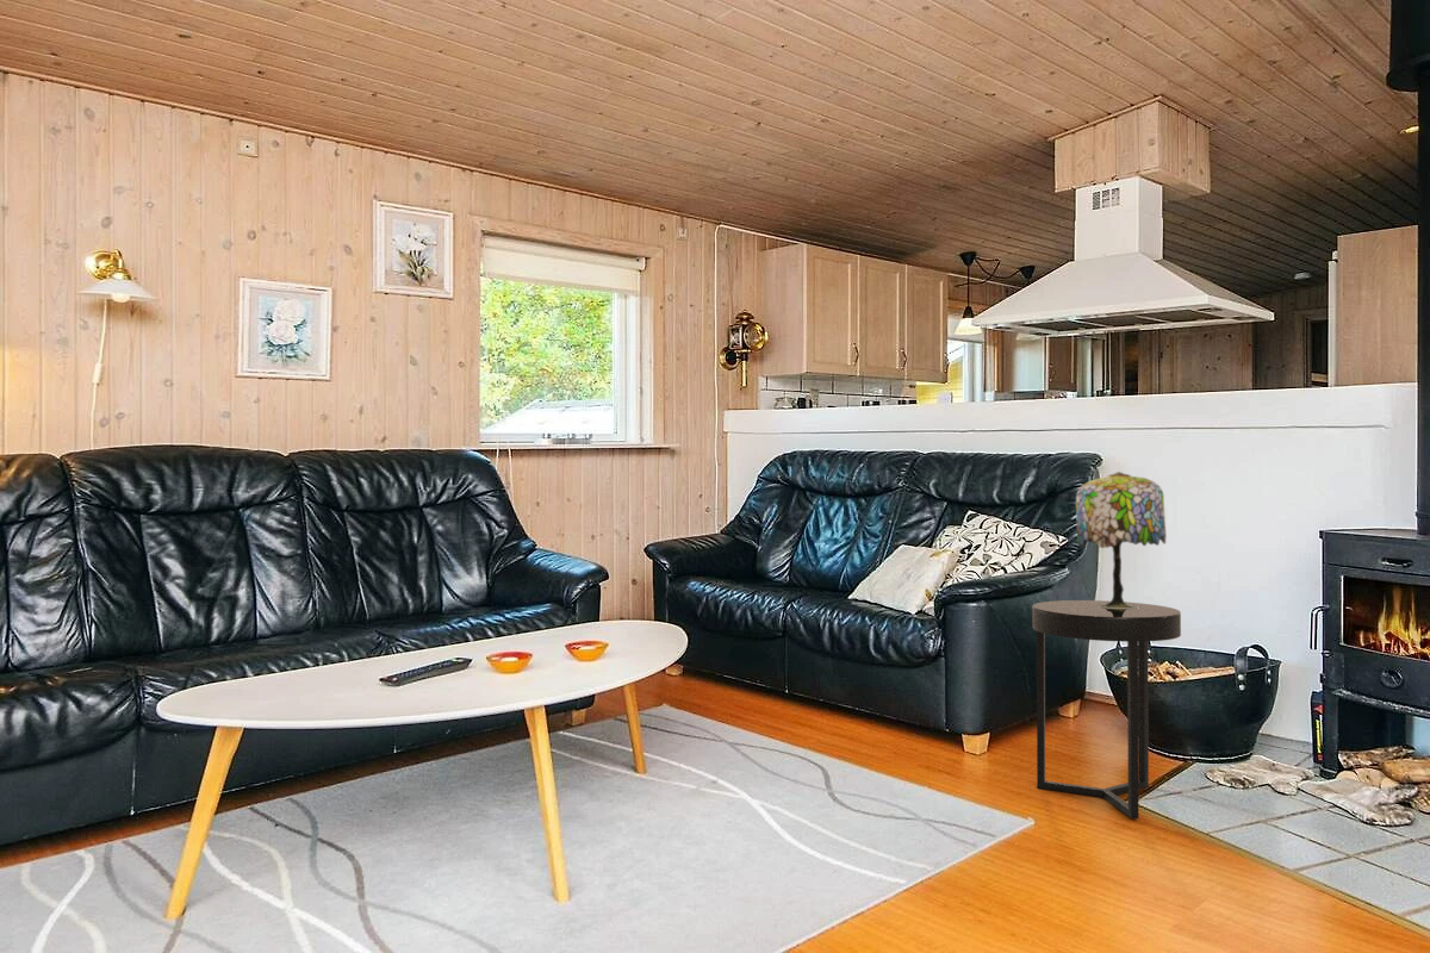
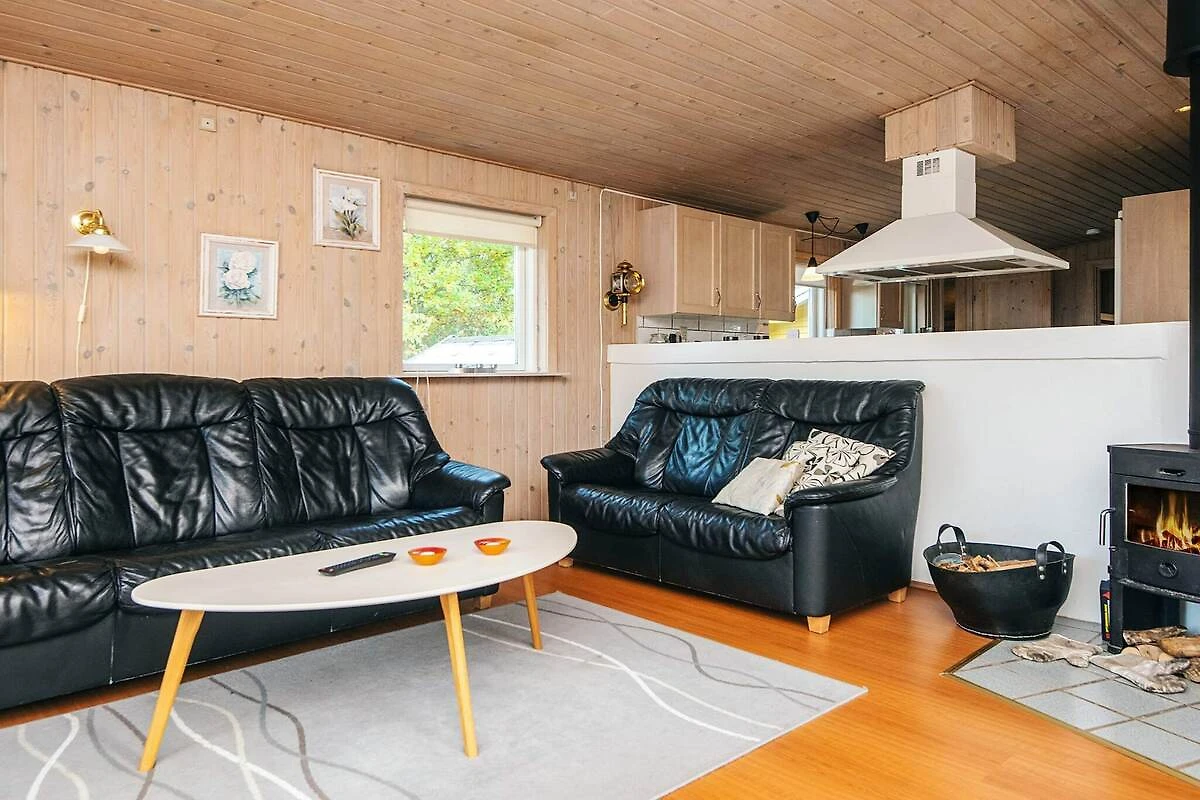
- table lamp [1075,471,1168,609]
- side table [1031,599,1182,820]
